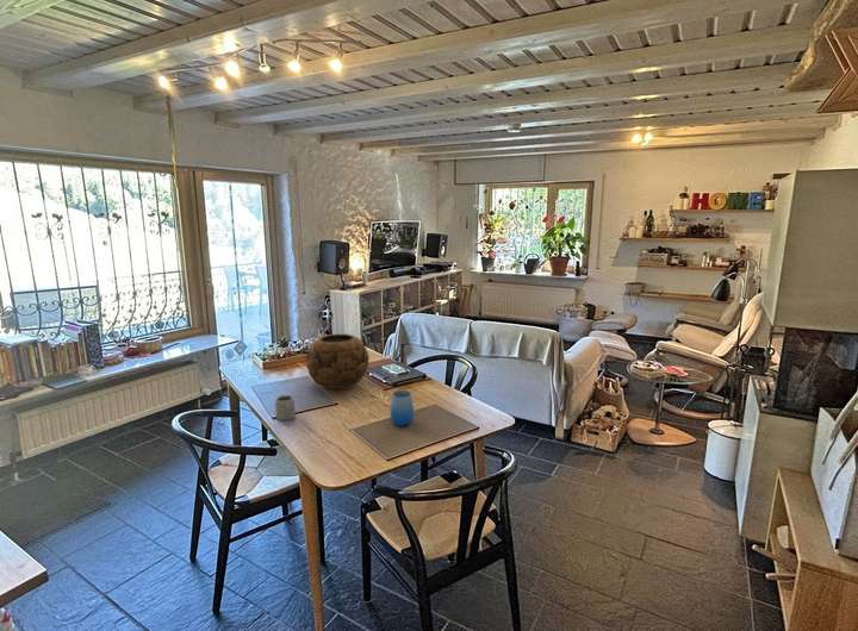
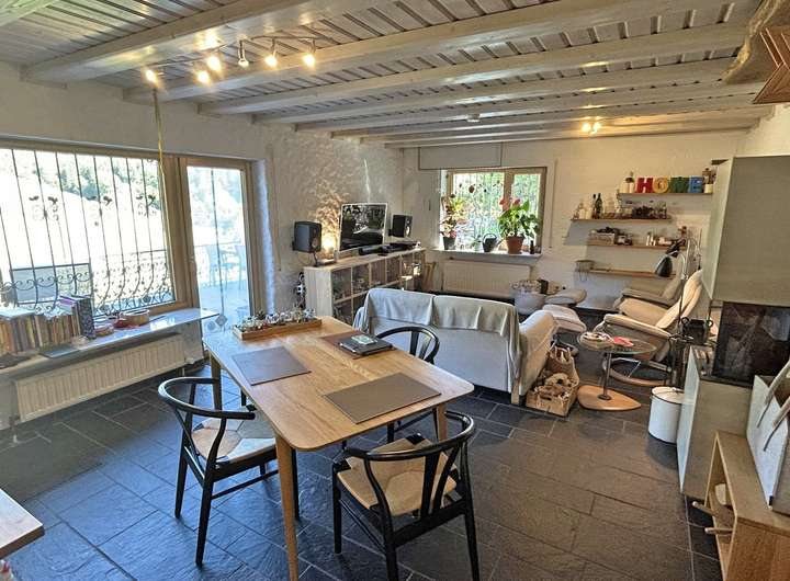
- decorative bowl [305,333,369,391]
- cup [274,394,297,421]
- cup [390,389,415,427]
